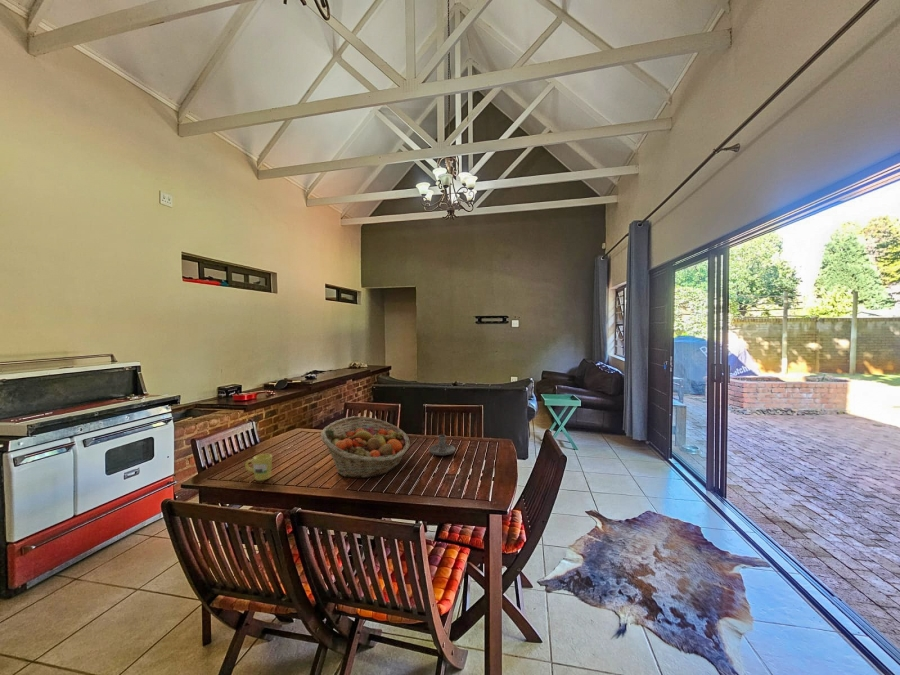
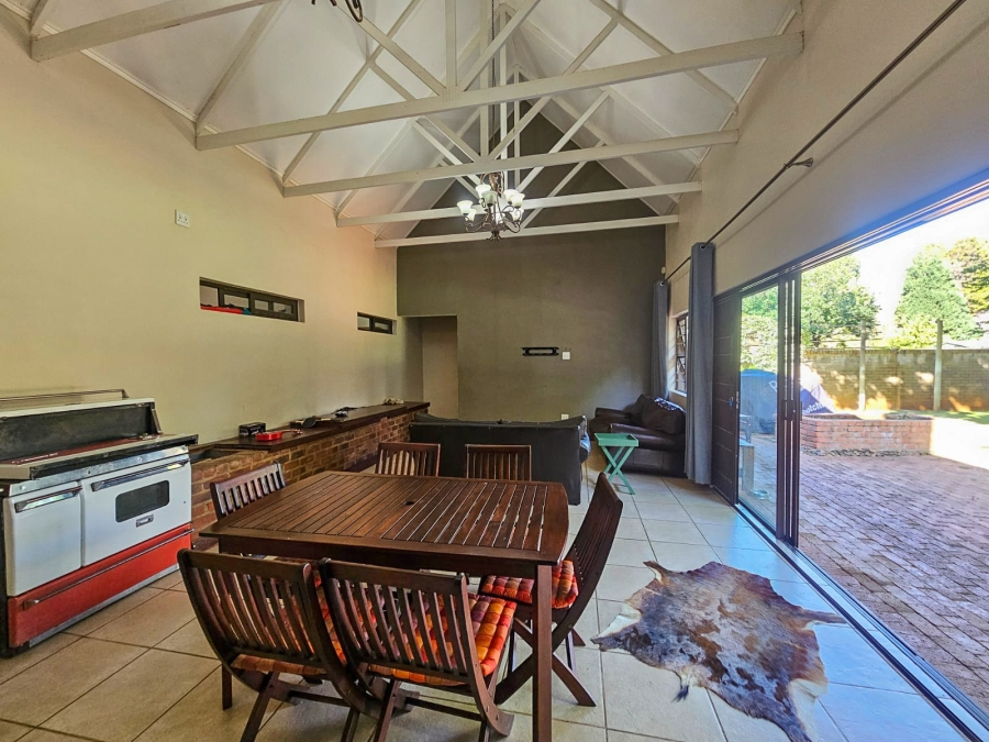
- mug [244,453,273,482]
- fruit basket [320,415,411,479]
- candle holder [428,434,456,456]
